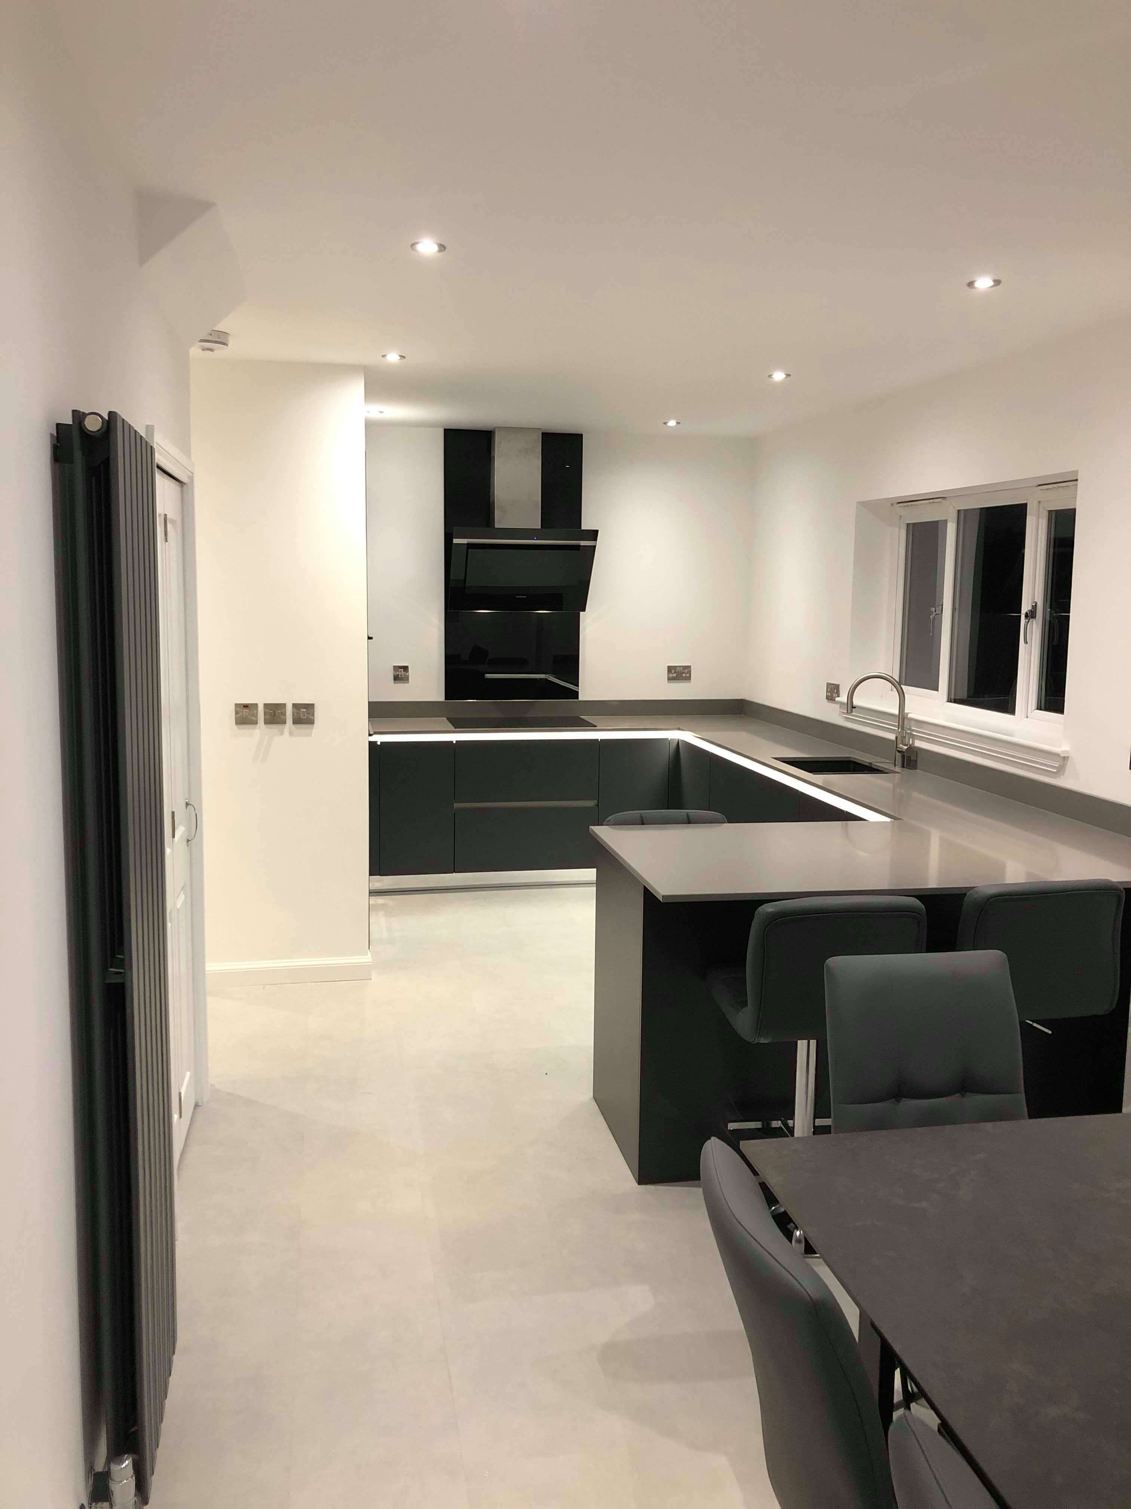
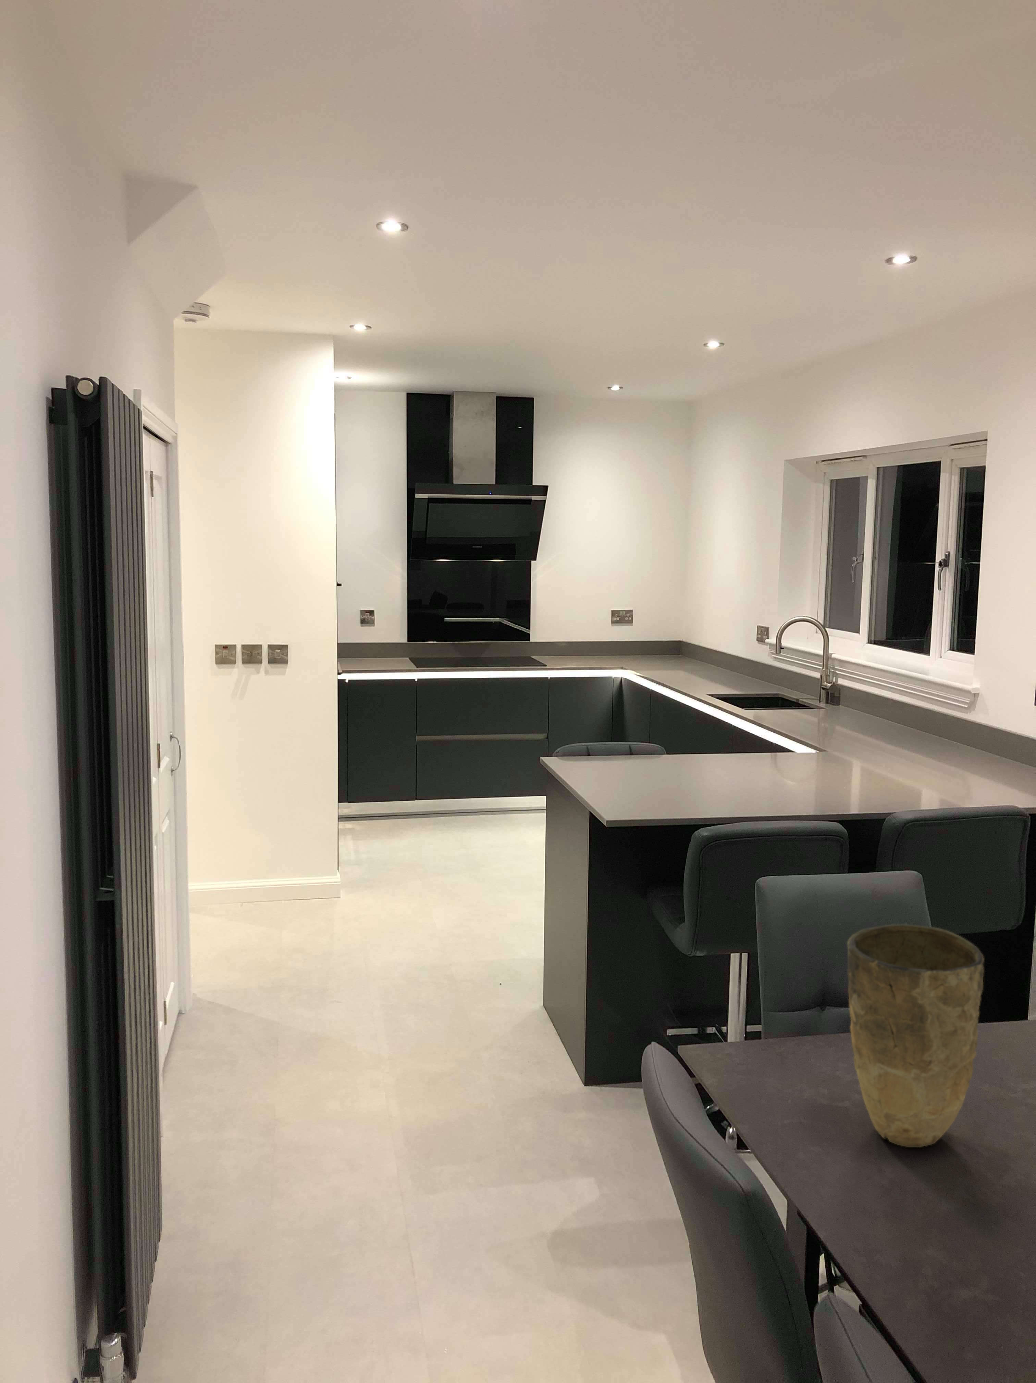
+ vase [847,925,984,1148]
